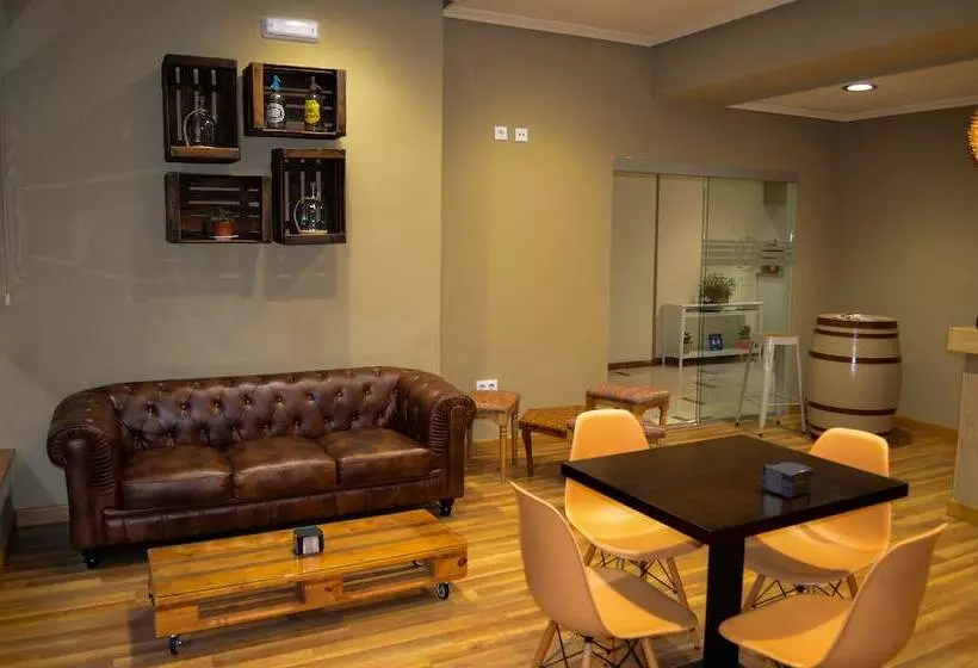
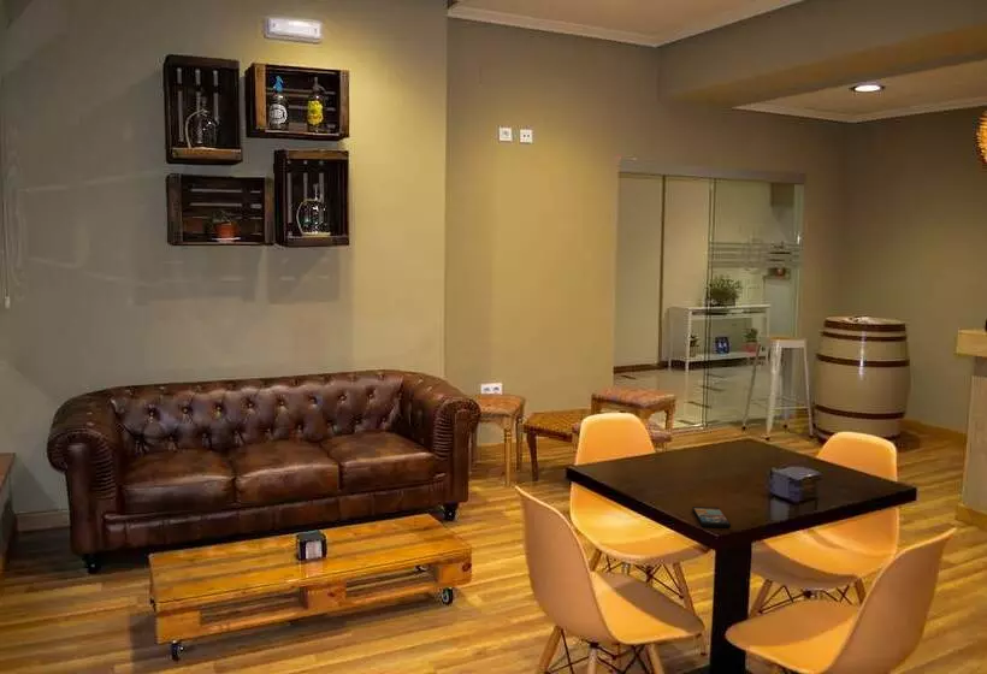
+ smartphone [691,506,732,528]
